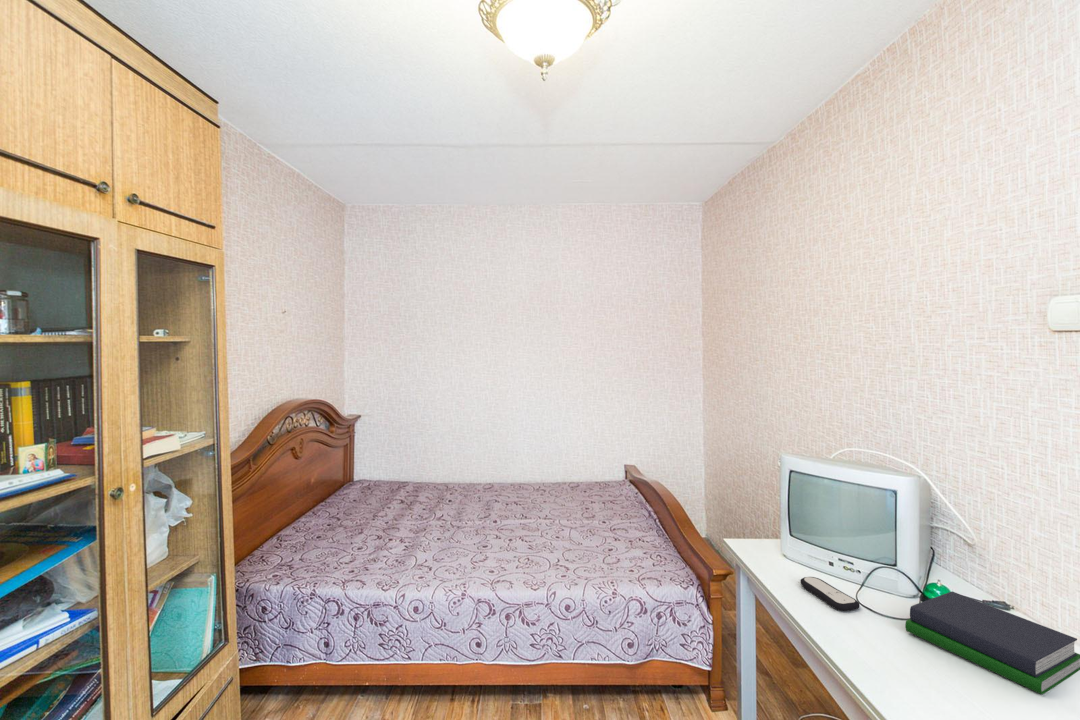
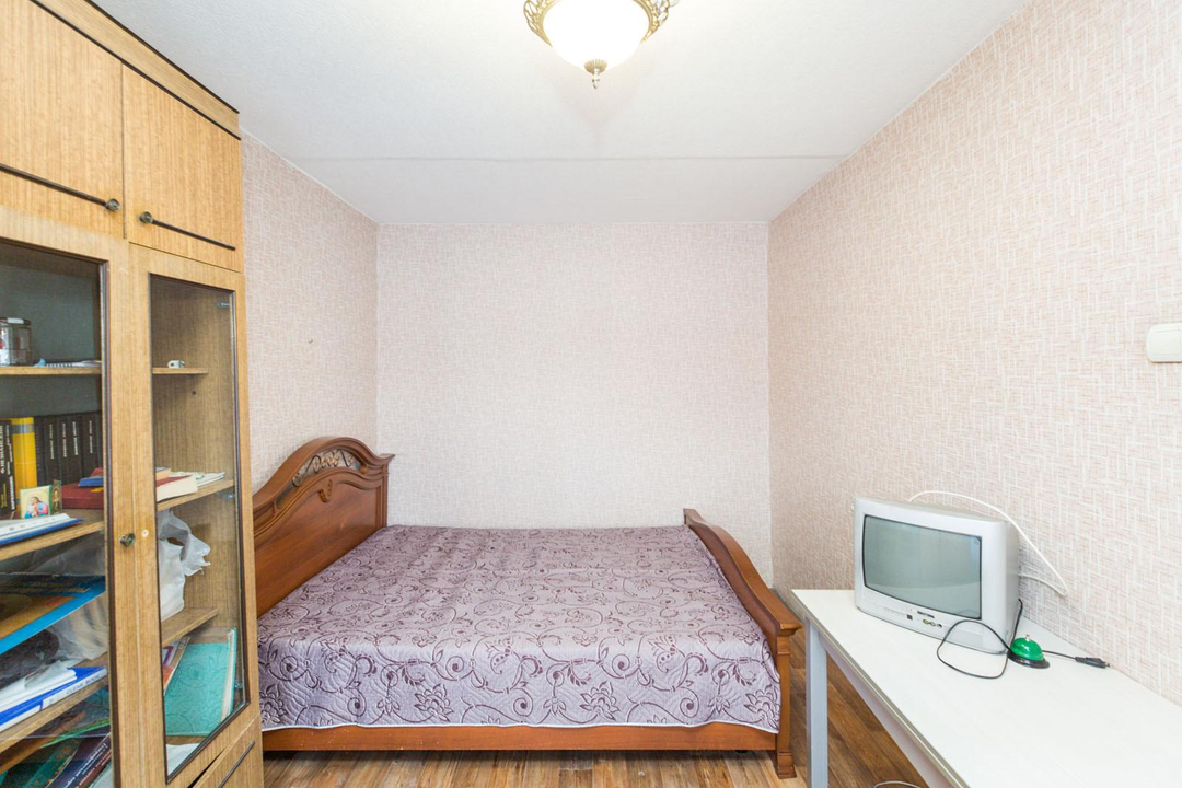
- book [904,591,1080,695]
- remote control [799,576,861,612]
